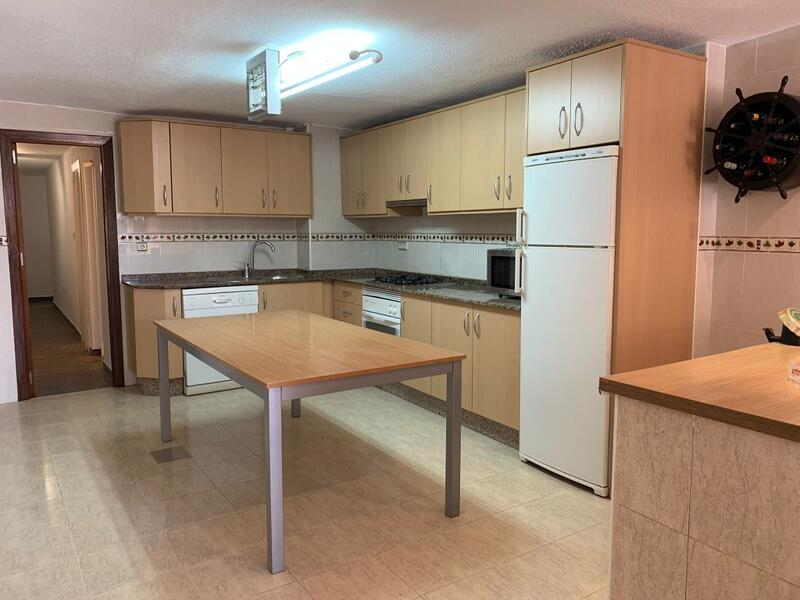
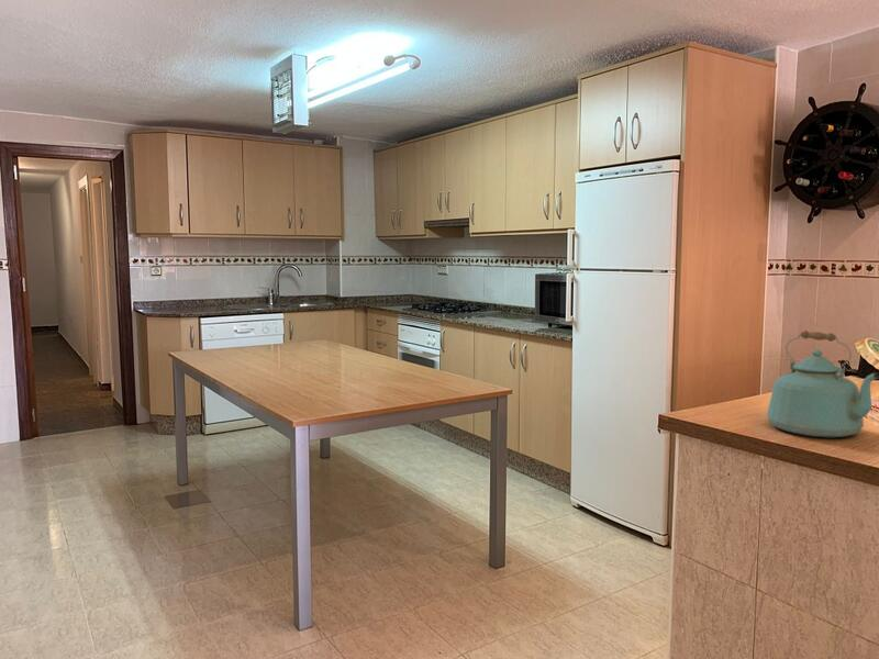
+ kettle [766,330,879,438]
